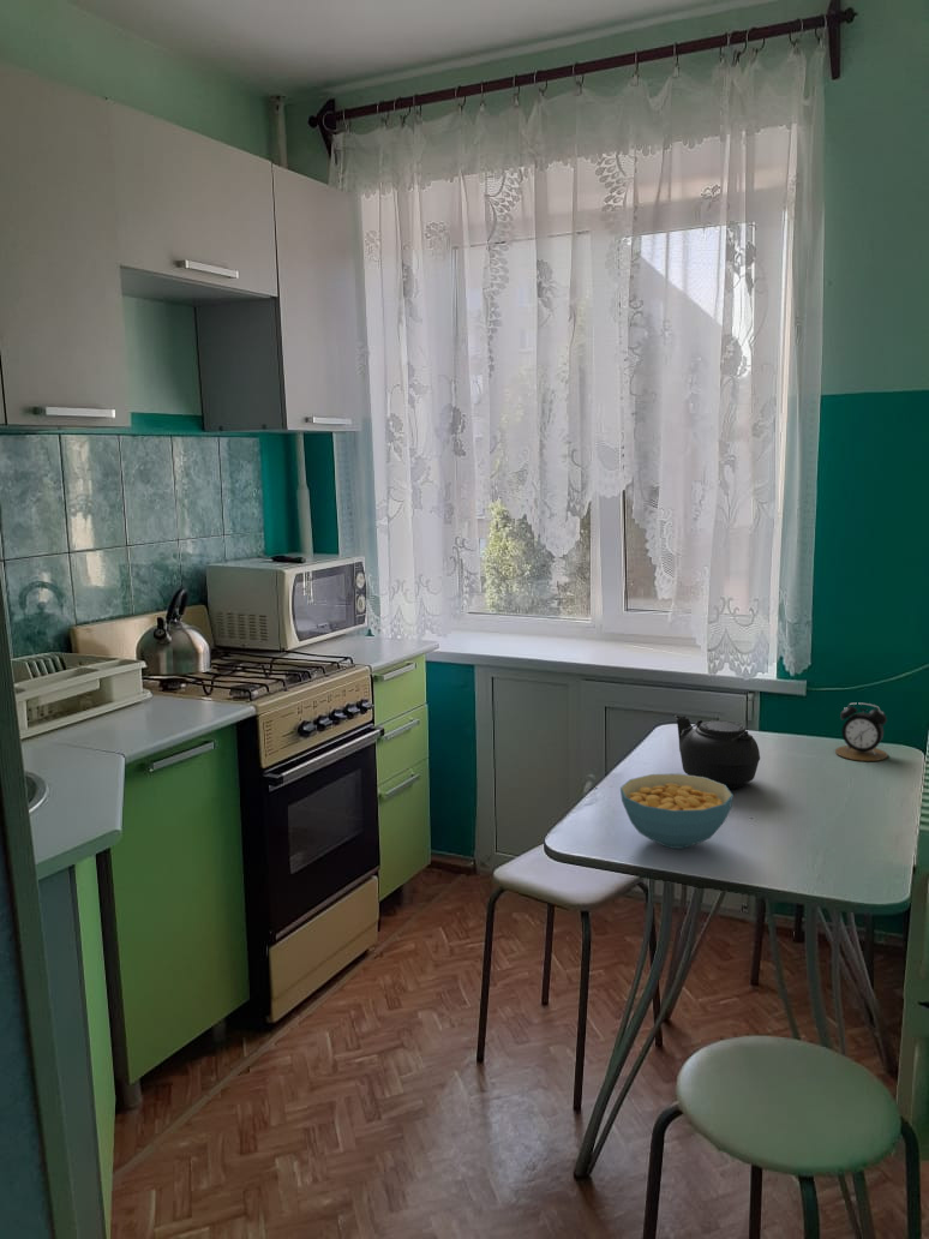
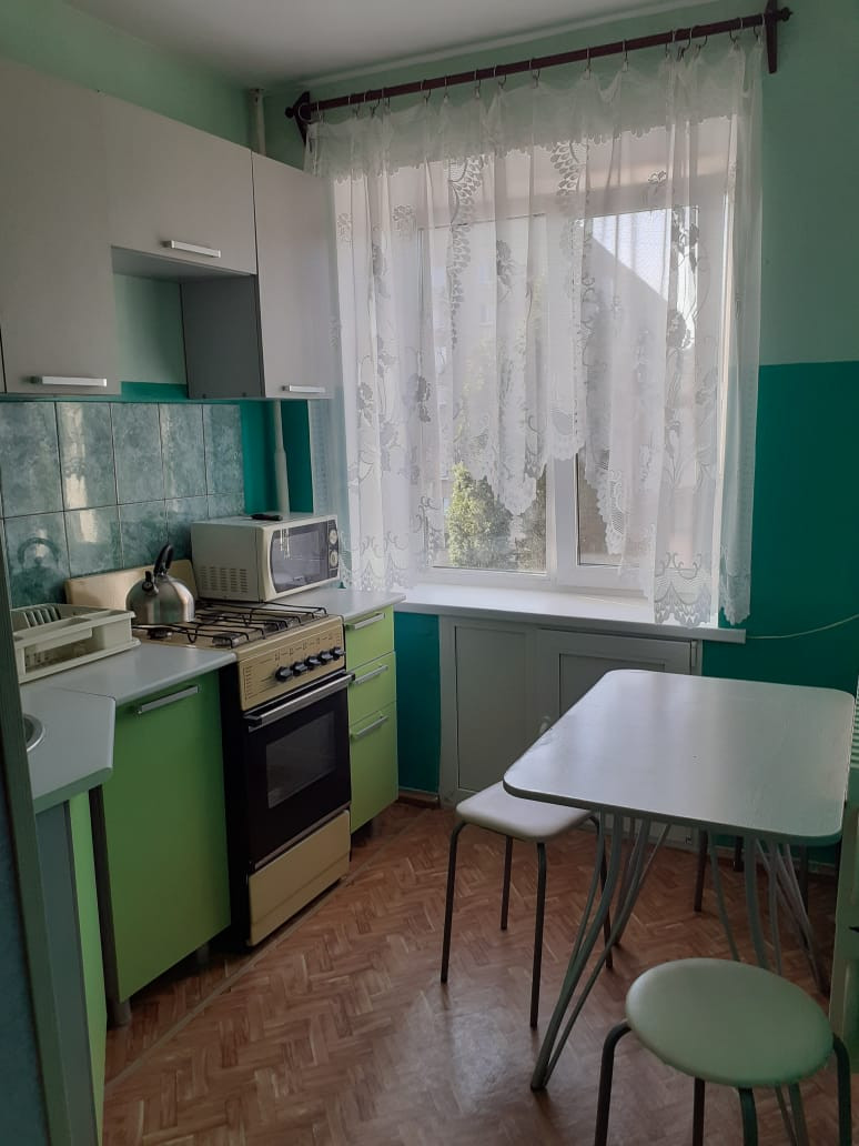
- alarm clock [834,702,889,762]
- cereal bowl [619,772,735,850]
- teapot [675,714,761,790]
